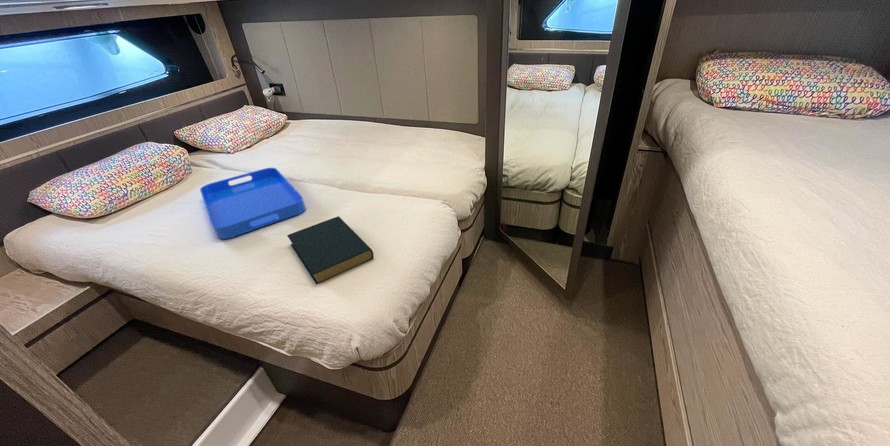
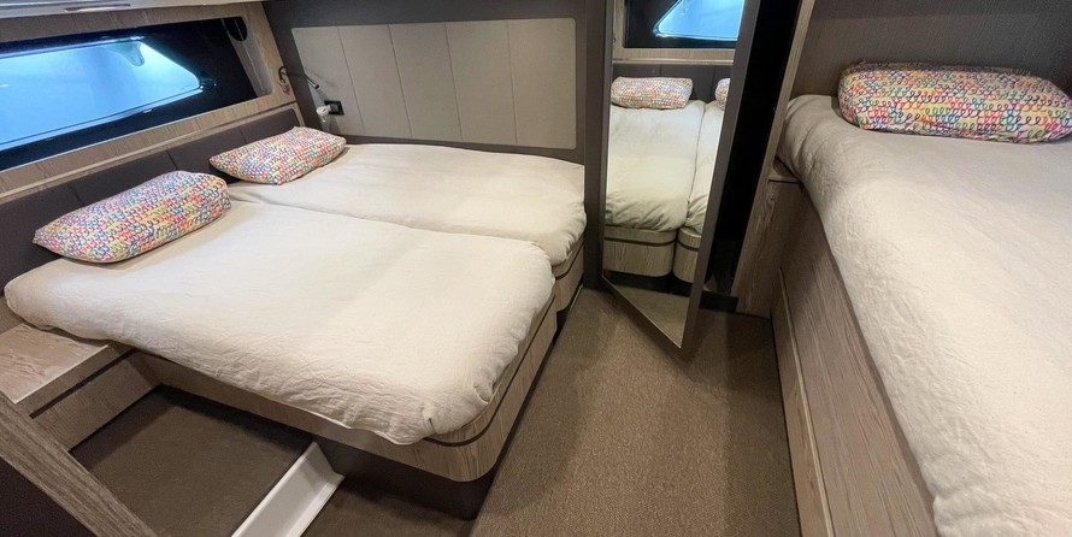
- hardback book [286,215,374,285]
- serving tray [199,167,306,240]
